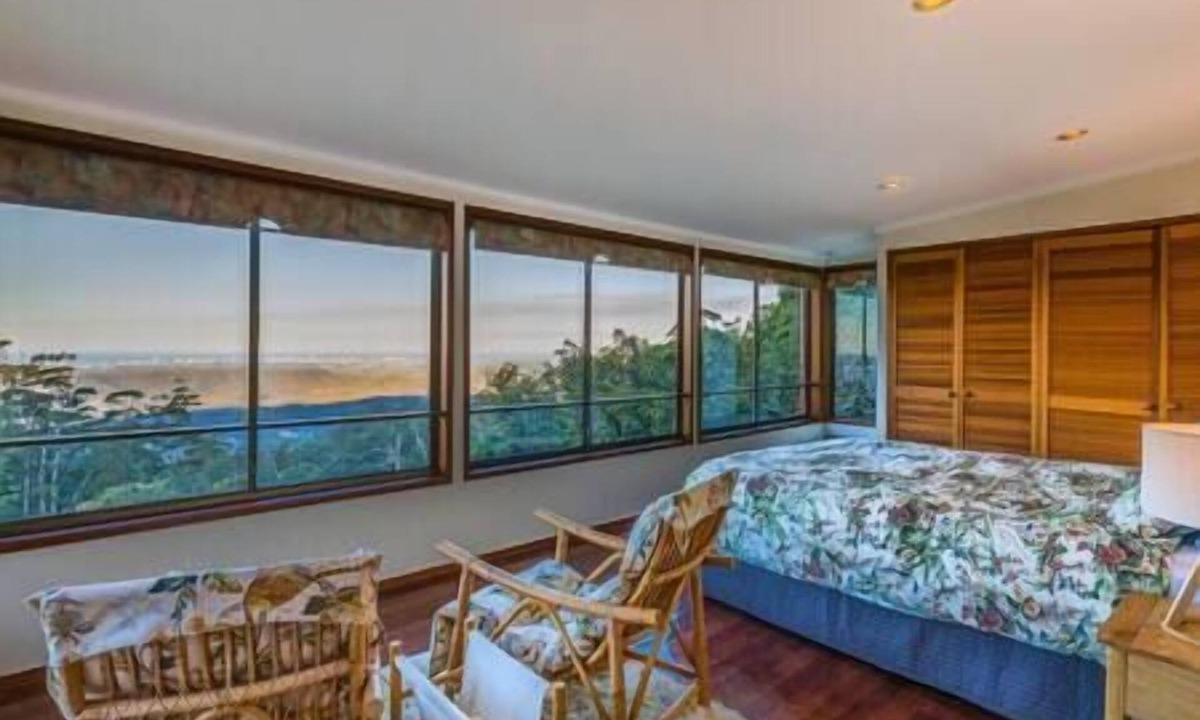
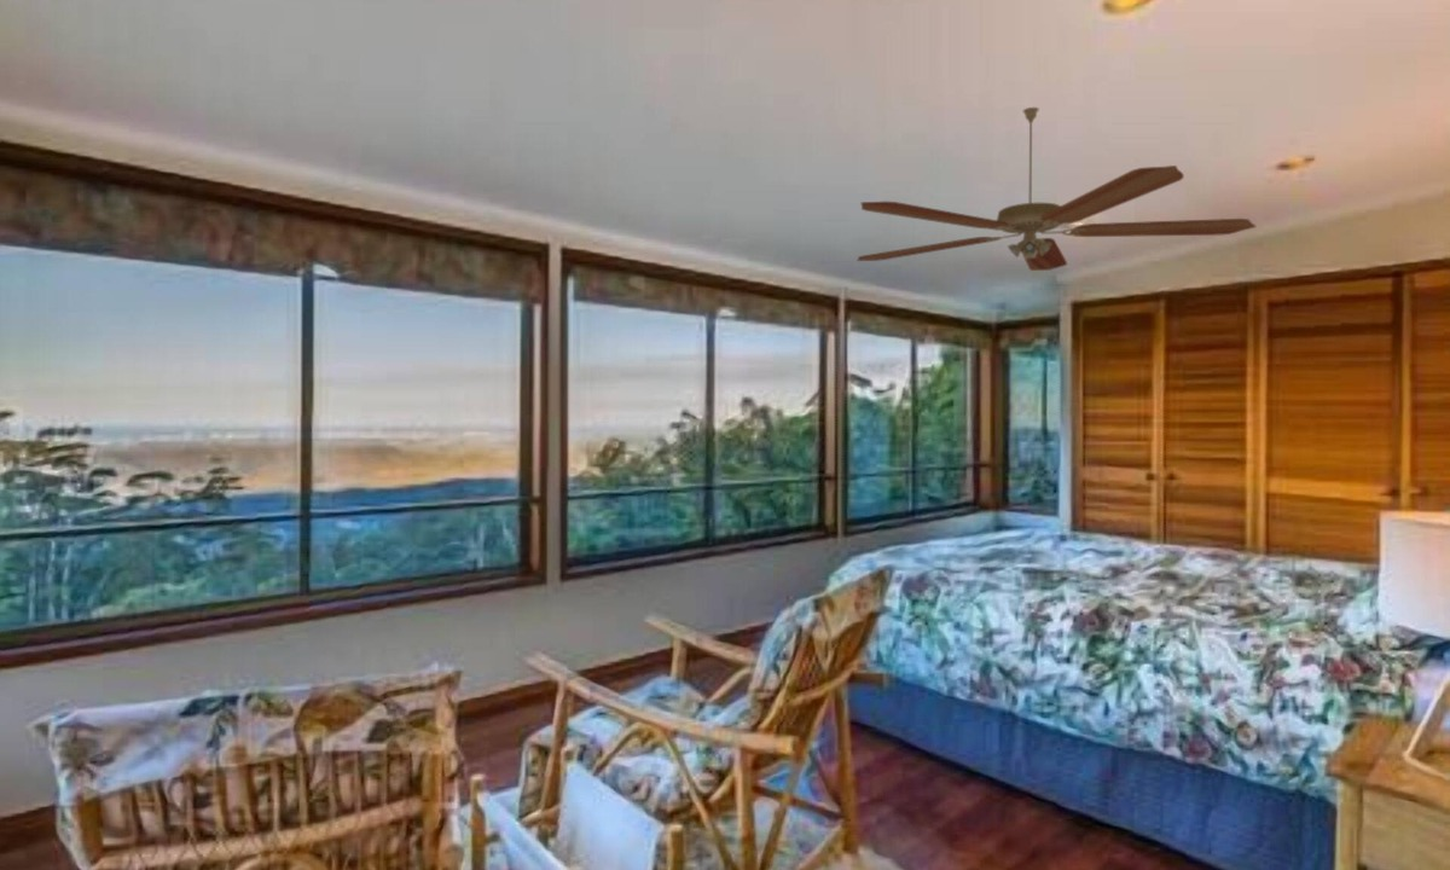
+ ceiling fan [857,106,1257,272]
